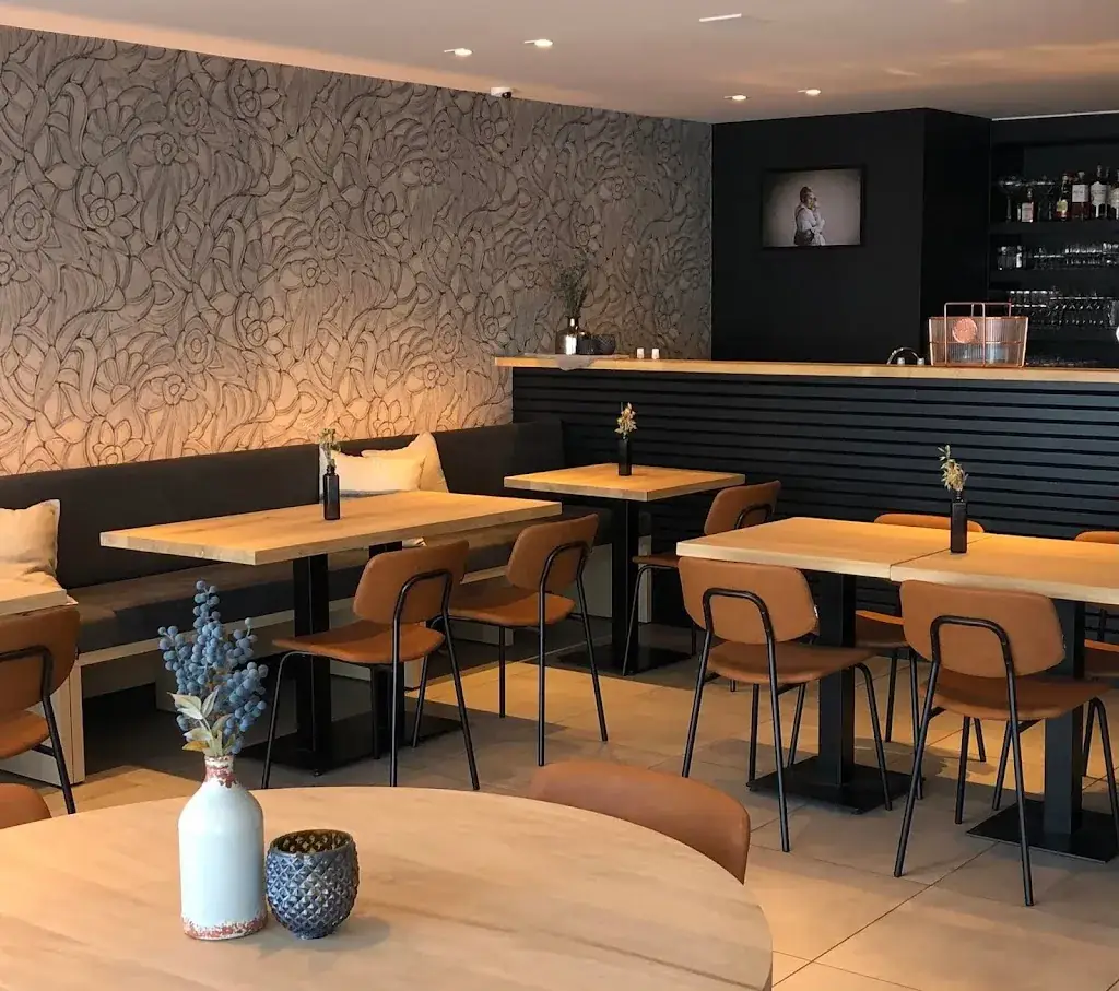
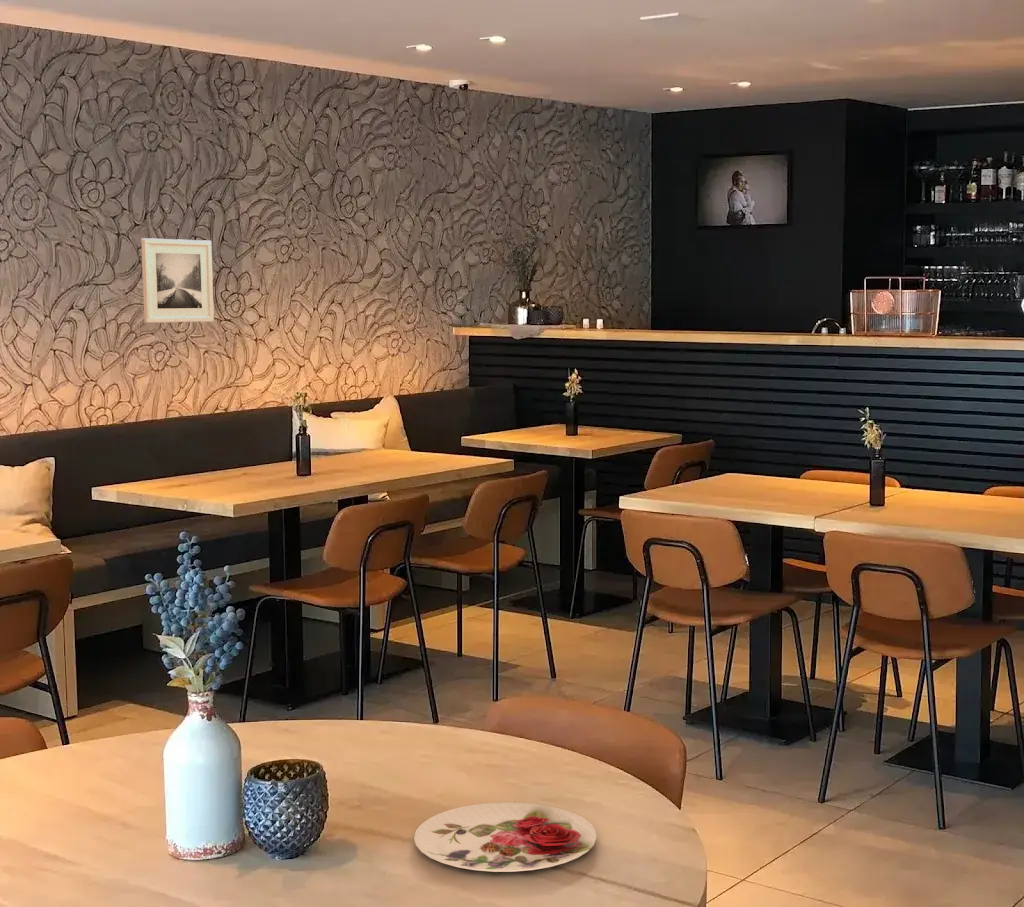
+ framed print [140,237,215,324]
+ plate [413,801,598,873]
